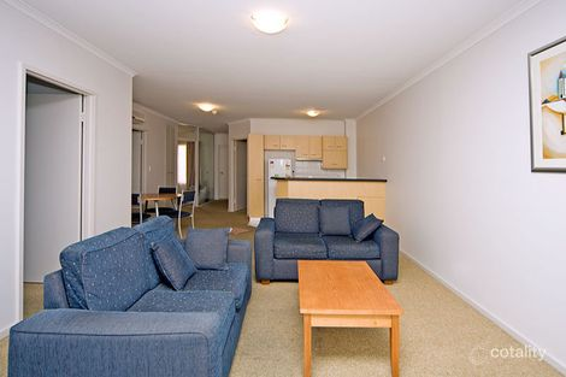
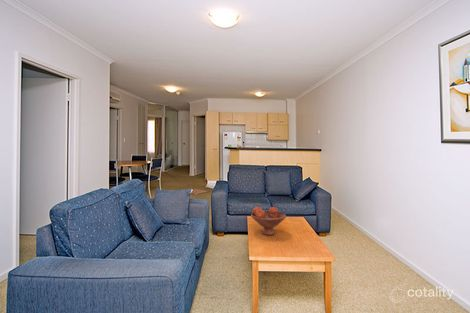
+ fruit bowl [250,206,287,236]
